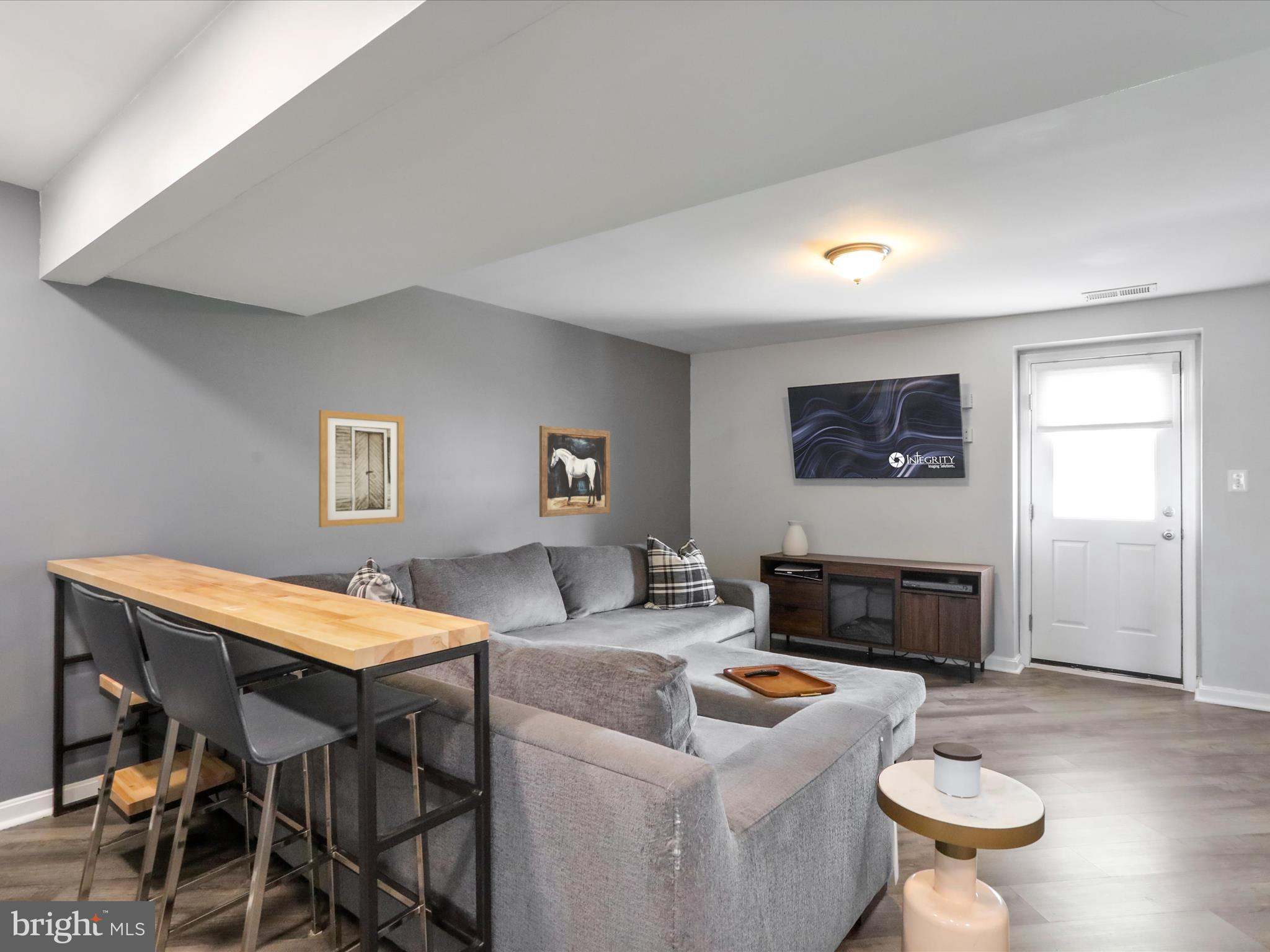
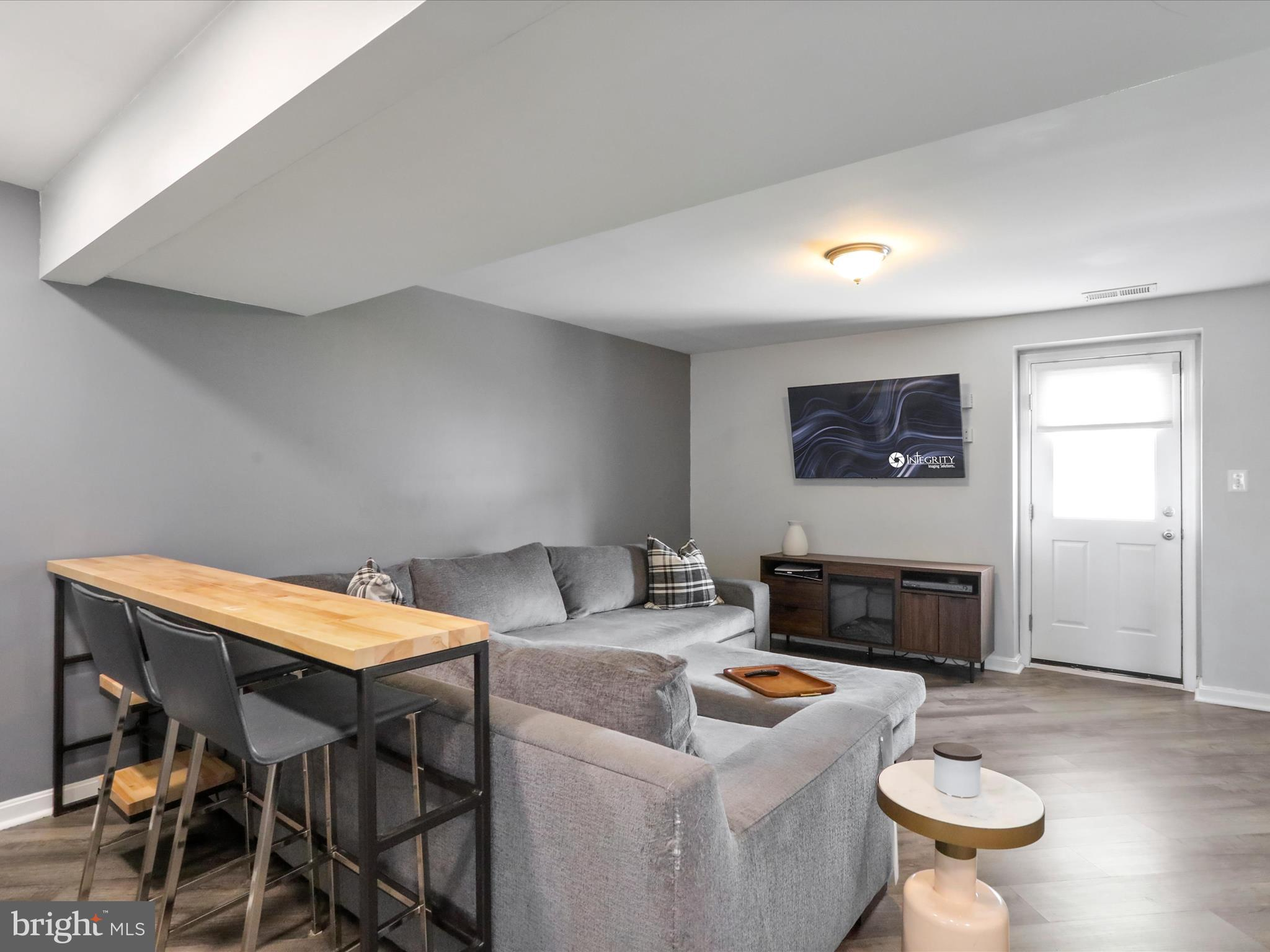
- wall art [539,425,611,518]
- wall art [318,409,405,528]
